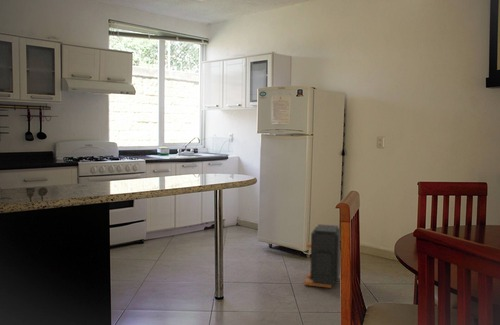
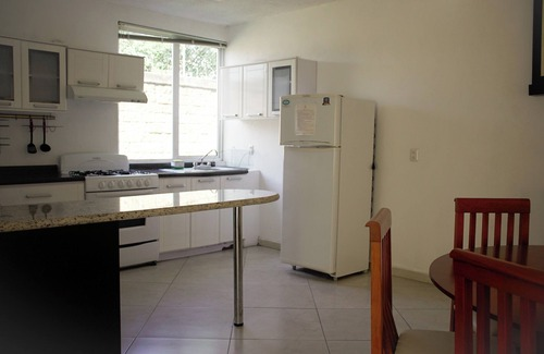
- trash can [303,223,341,289]
